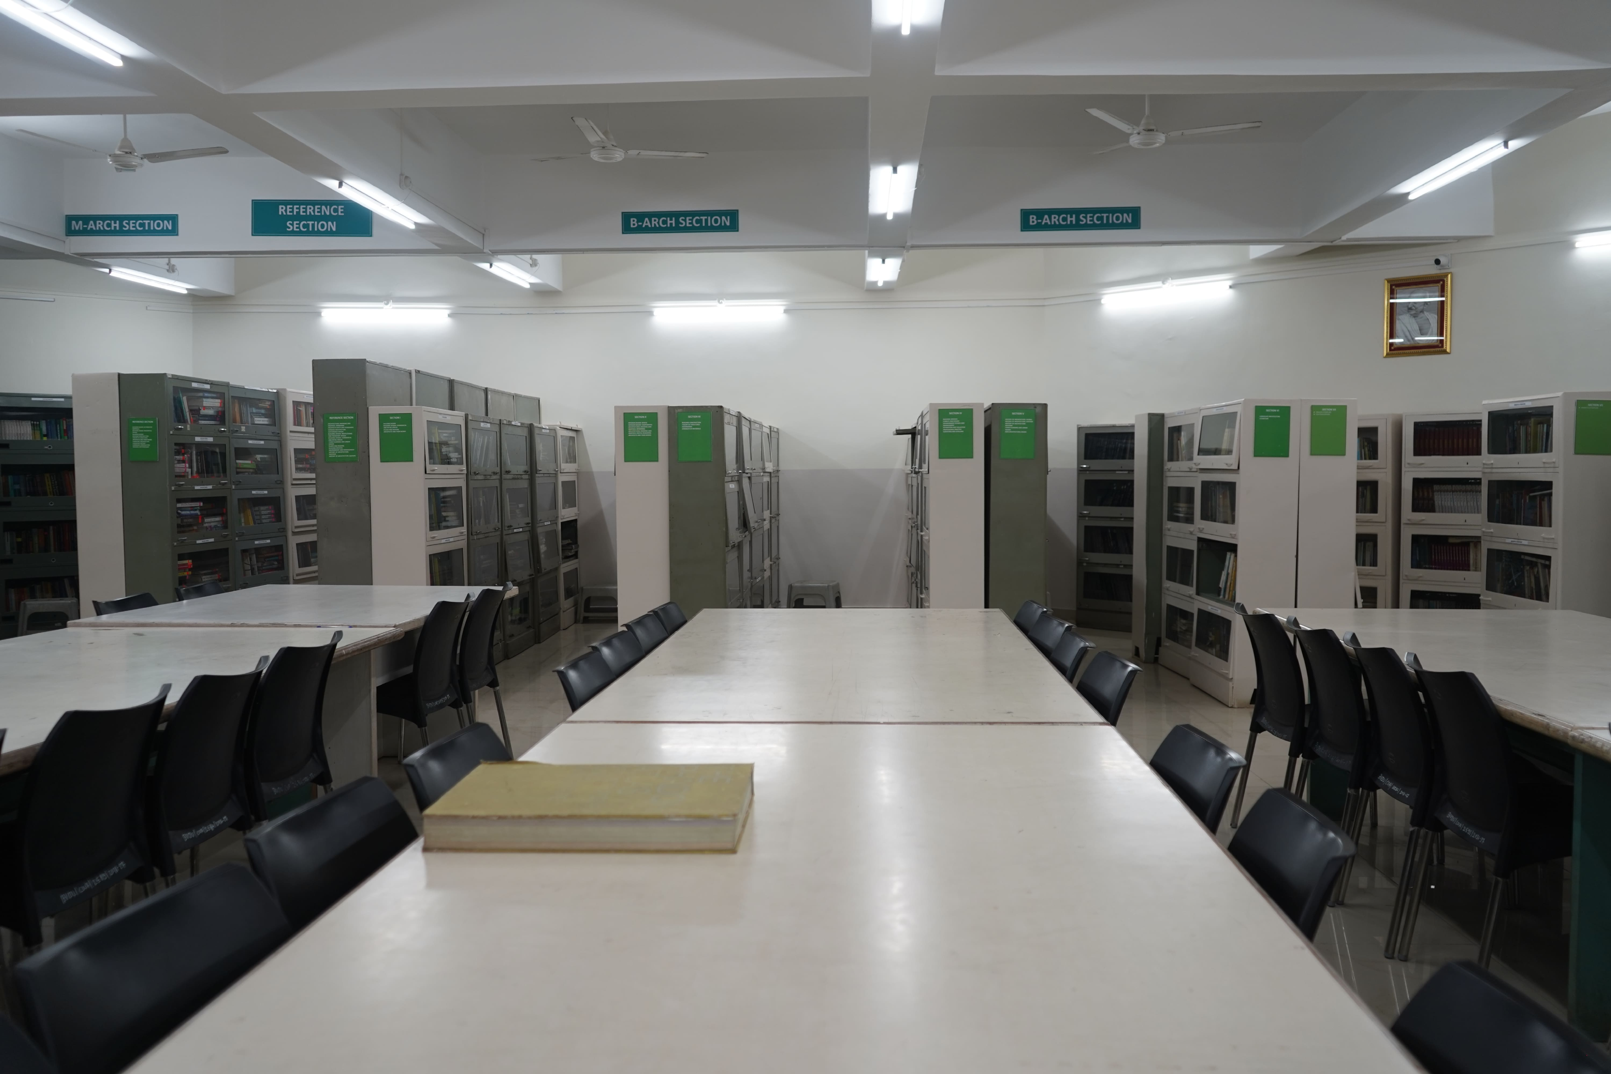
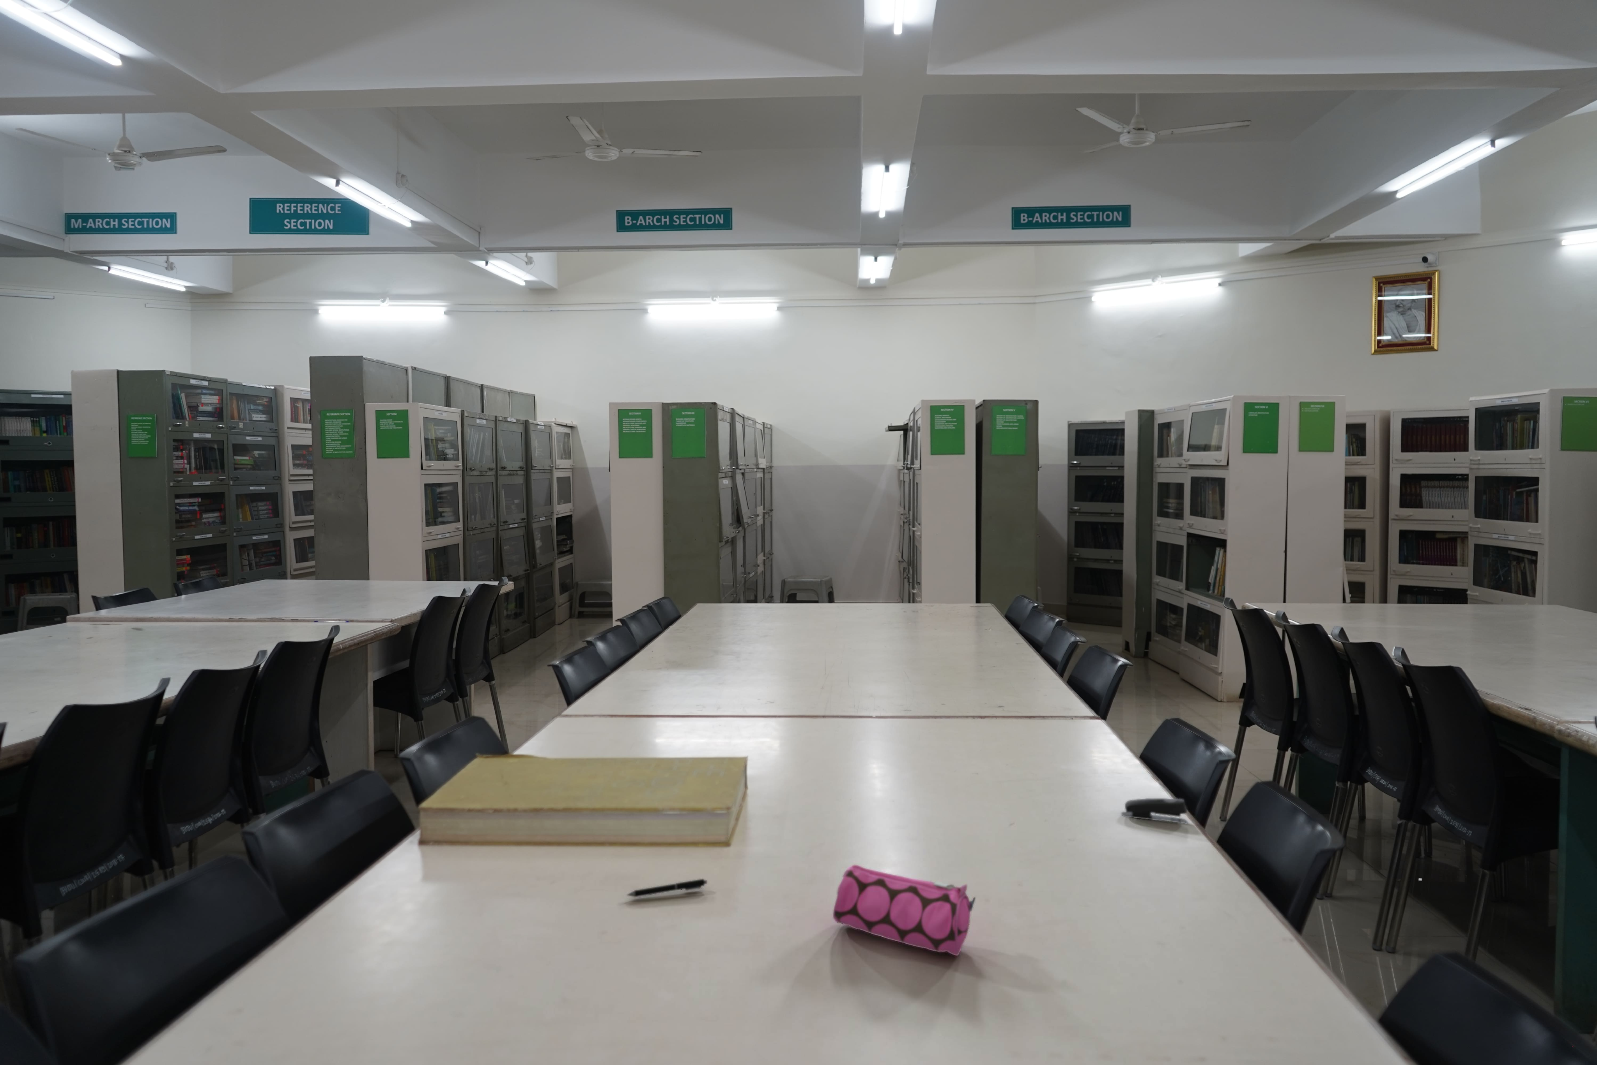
+ pen [625,878,708,897]
+ stapler [1121,798,1188,825]
+ pencil case [833,864,976,956]
